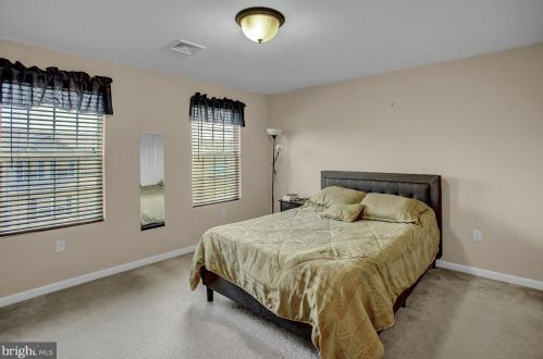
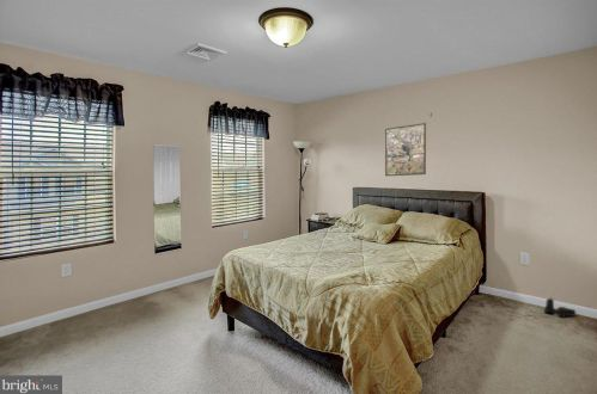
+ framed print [384,122,427,177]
+ boots [543,296,577,319]
